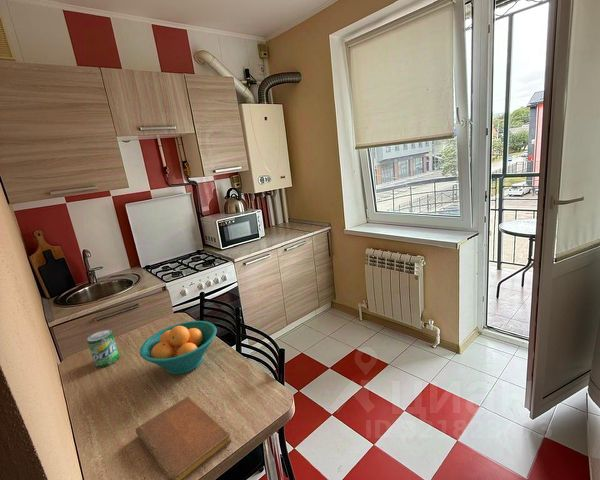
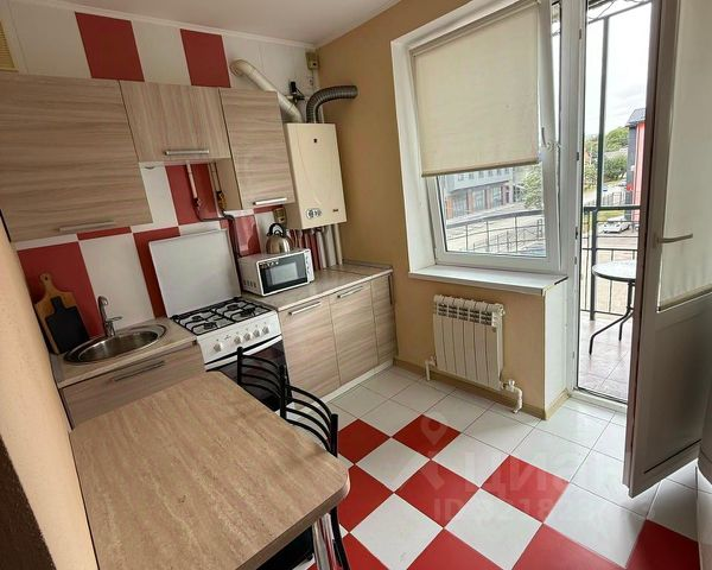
- fruit bowl [139,320,218,375]
- notebook [135,396,232,480]
- beverage can [86,329,120,369]
